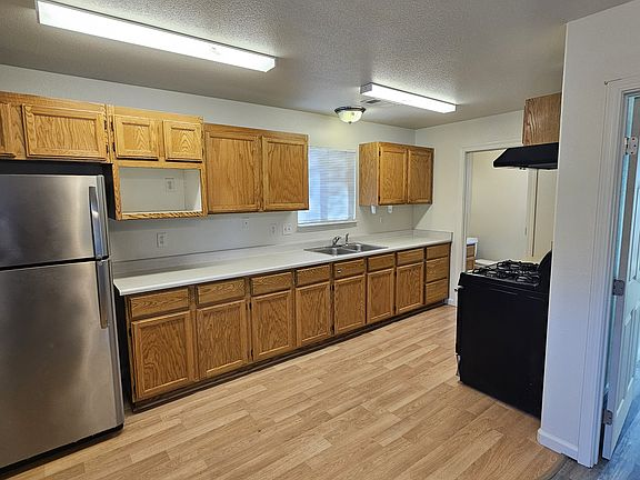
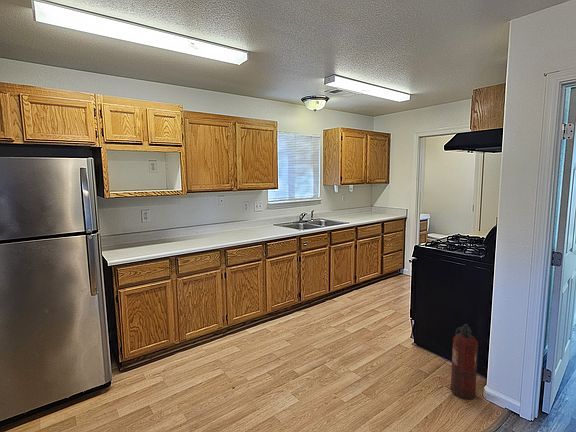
+ fire extinguisher [450,323,479,400]
